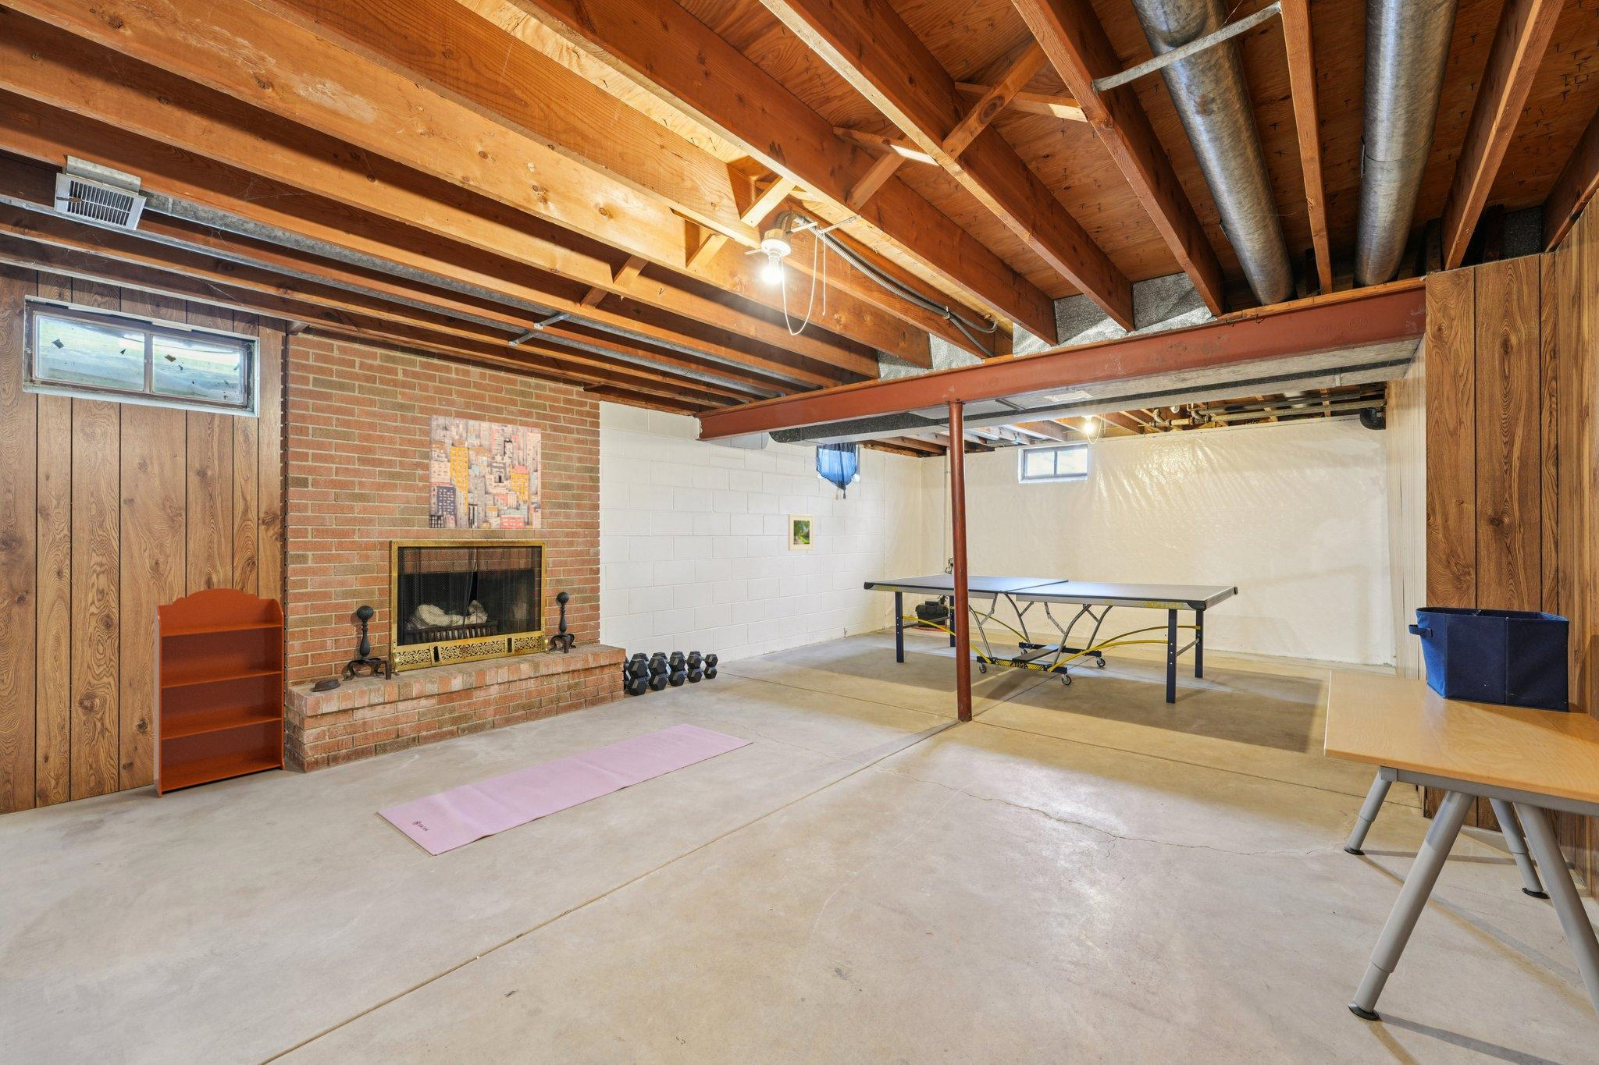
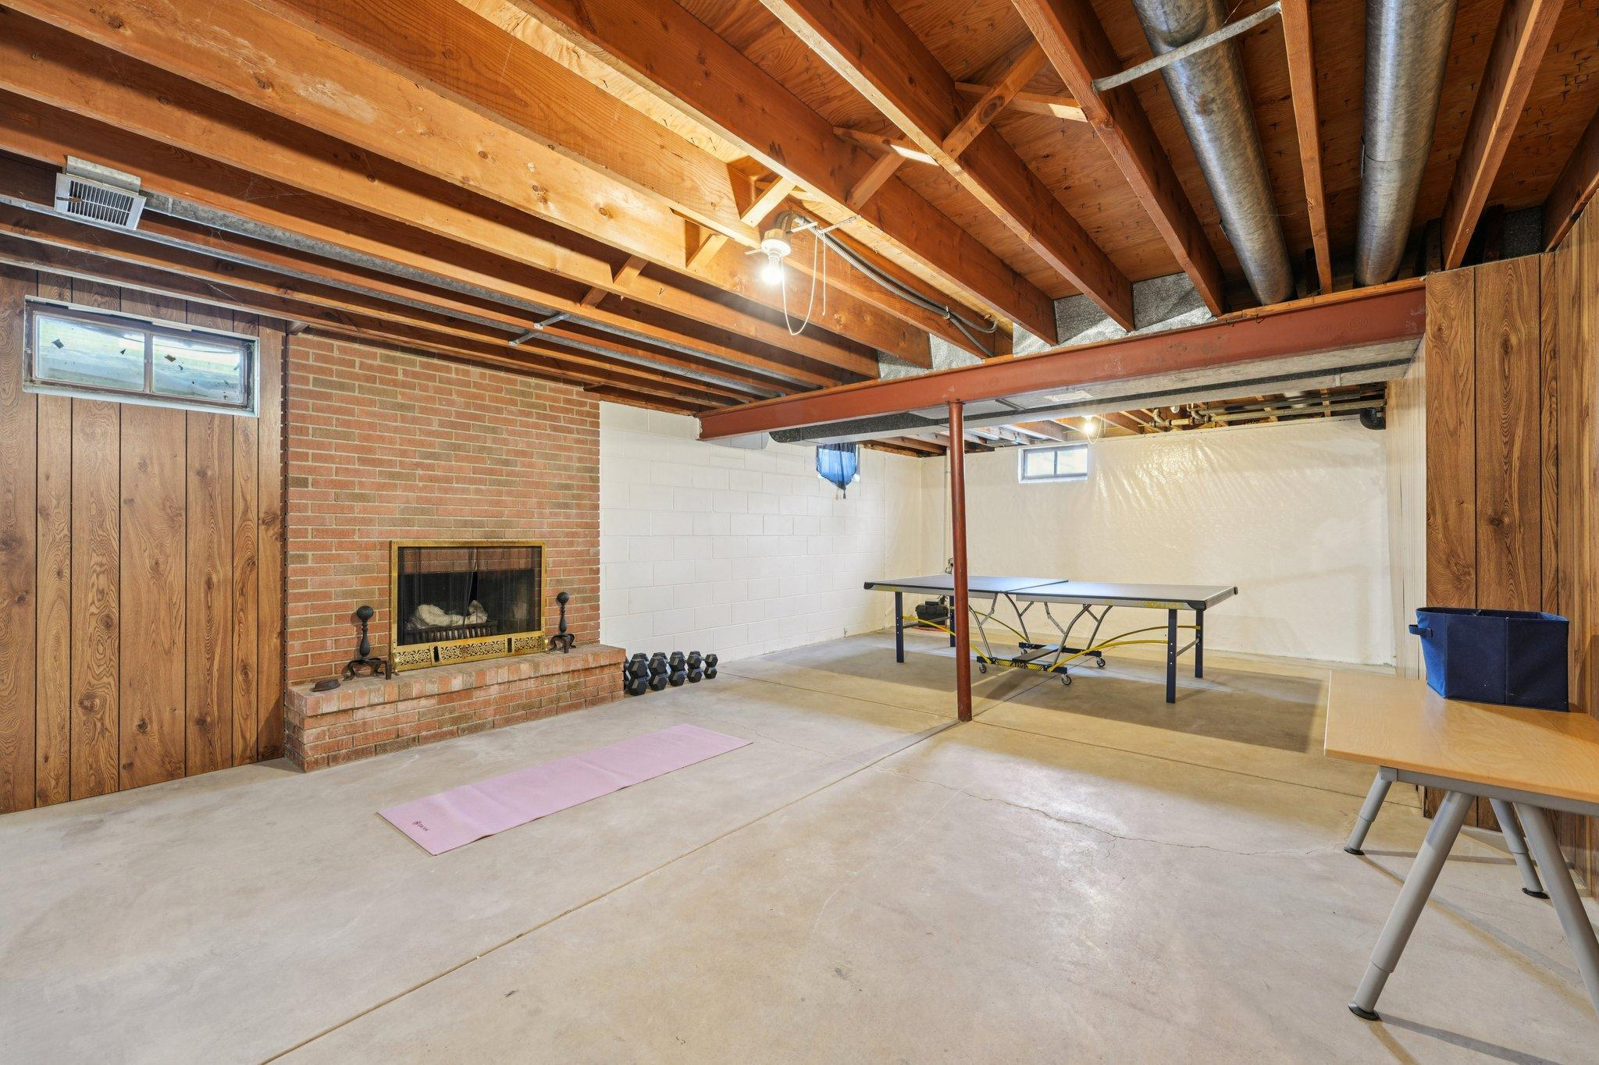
- bookcase [153,587,285,799]
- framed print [788,513,814,552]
- wall art [428,415,542,530]
